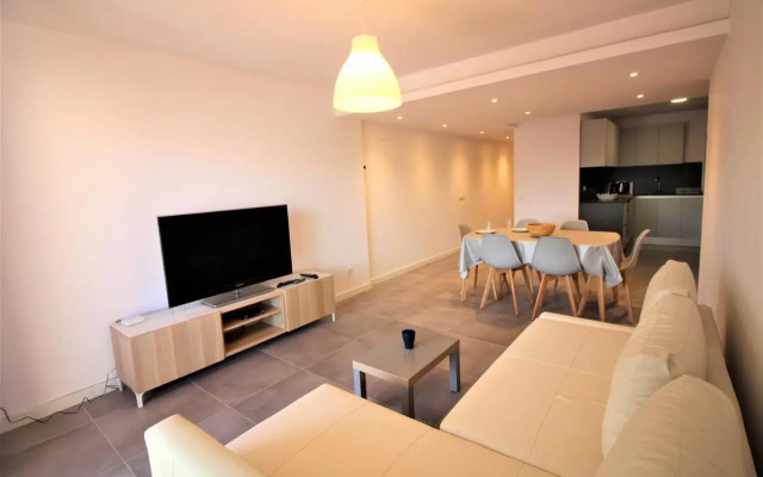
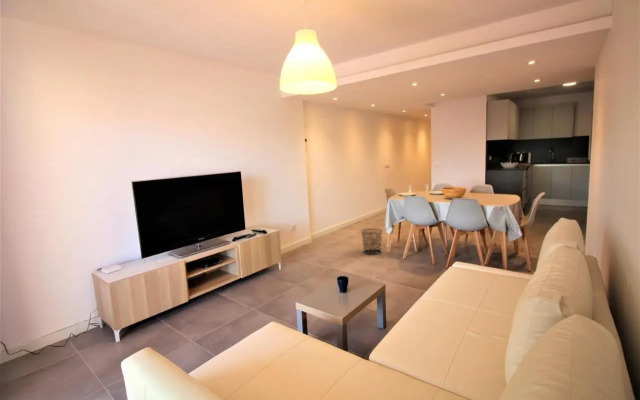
+ waste bin [360,227,383,256]
